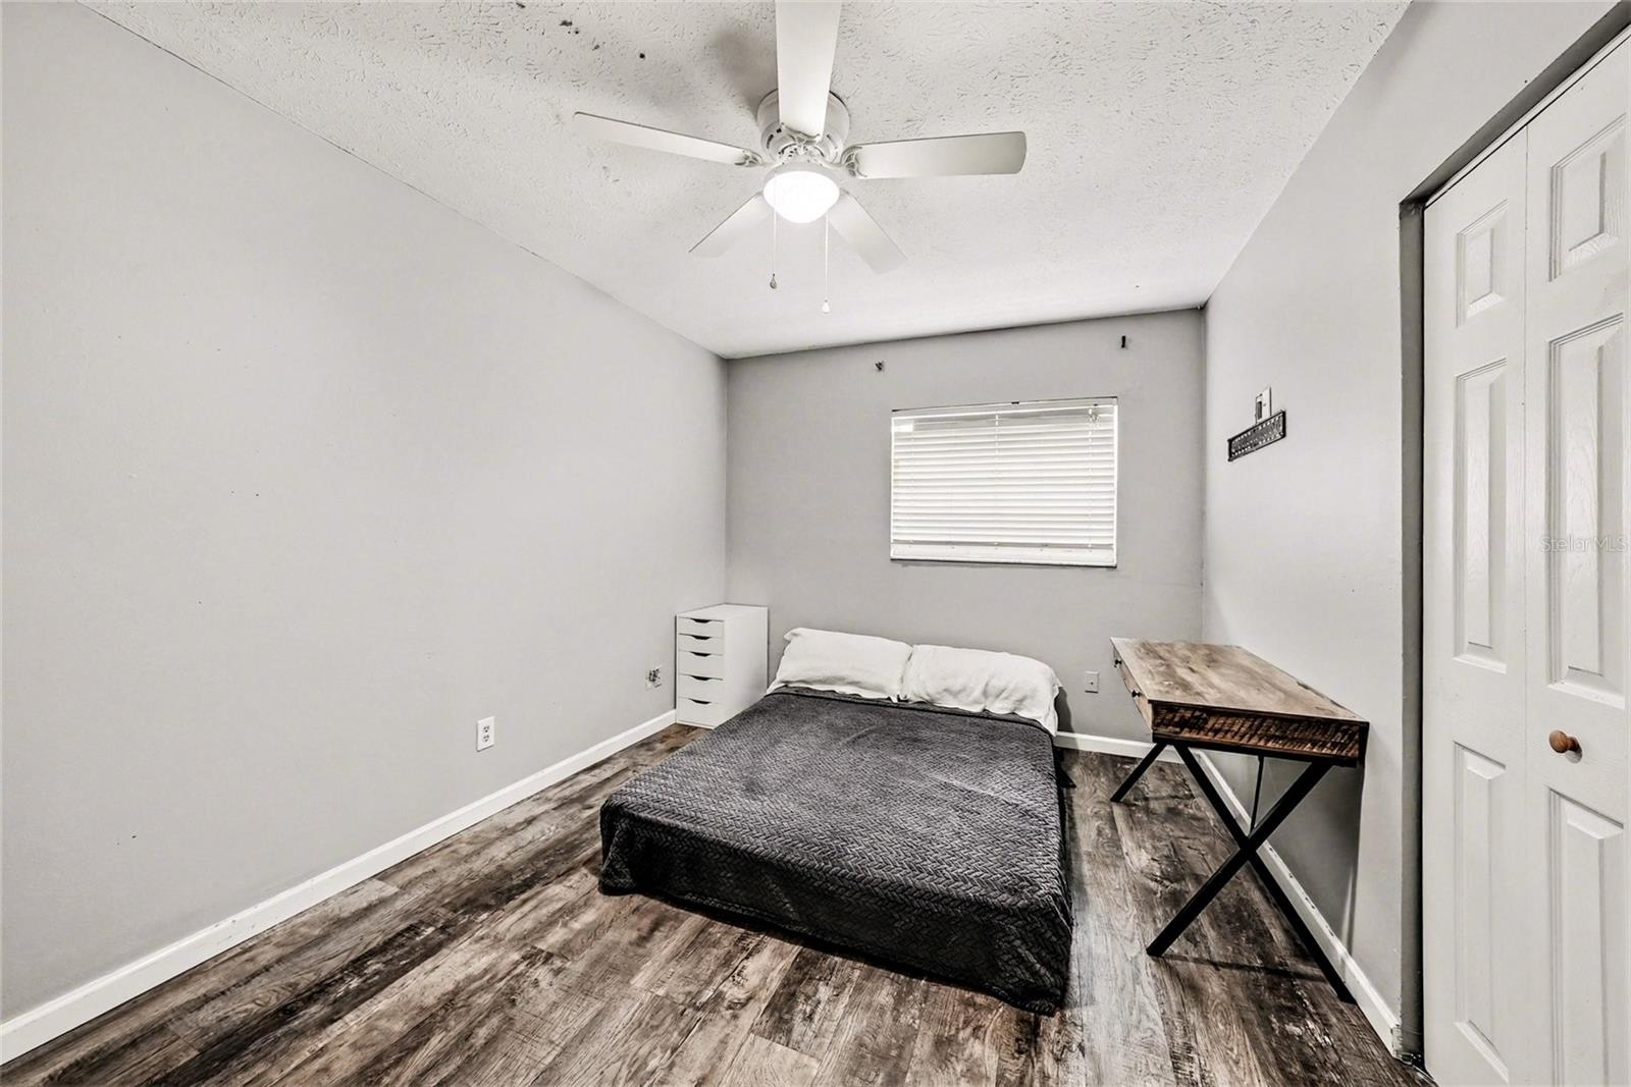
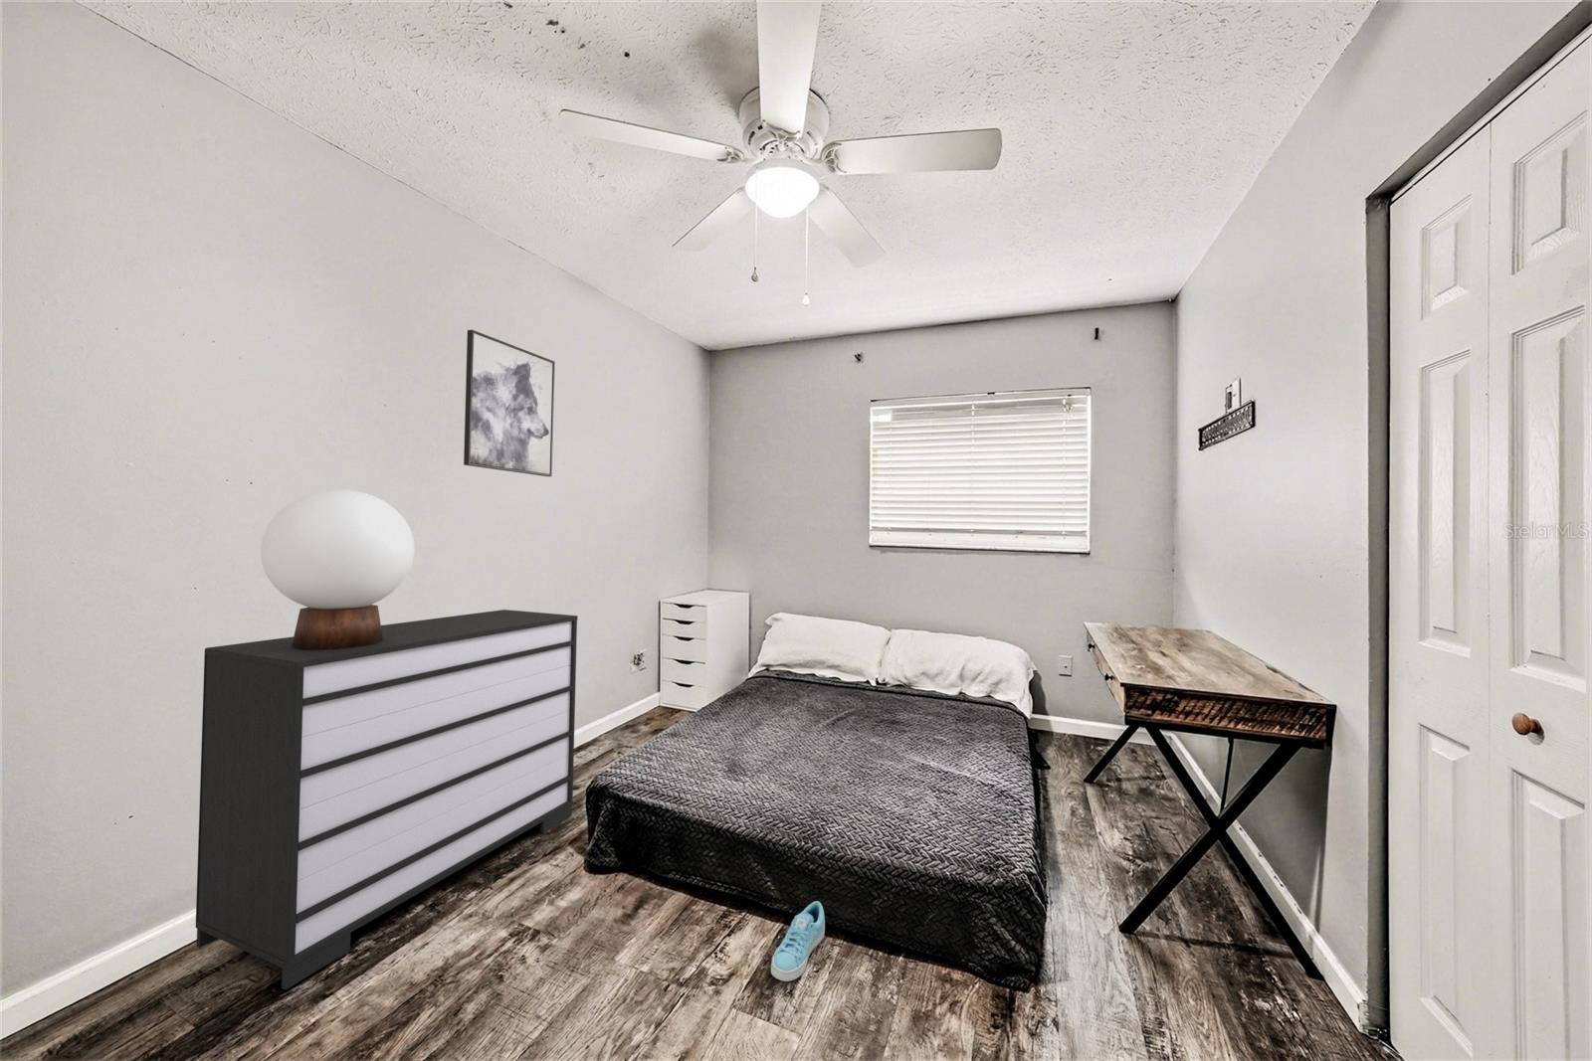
+ wall art [463,329,557,477]
+ dresser [195,609,579,990]
+ table lamp [259,488,416,650]
+ sneaker [770,900,826,983]
